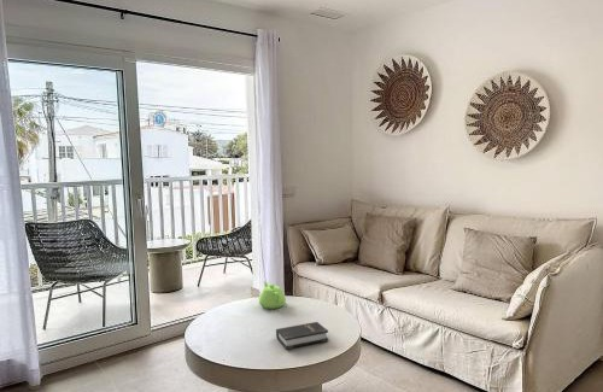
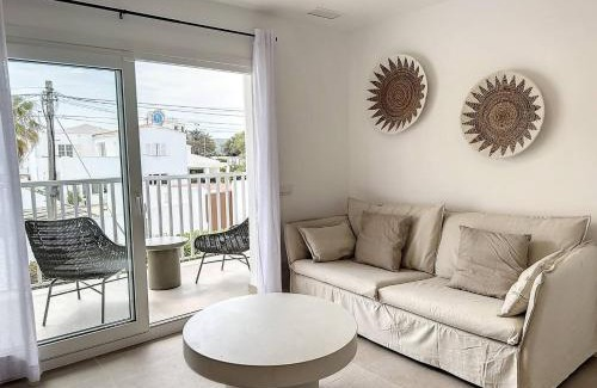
- hardback book [275,321,329,351]
- teapot [258,280,287,310]
